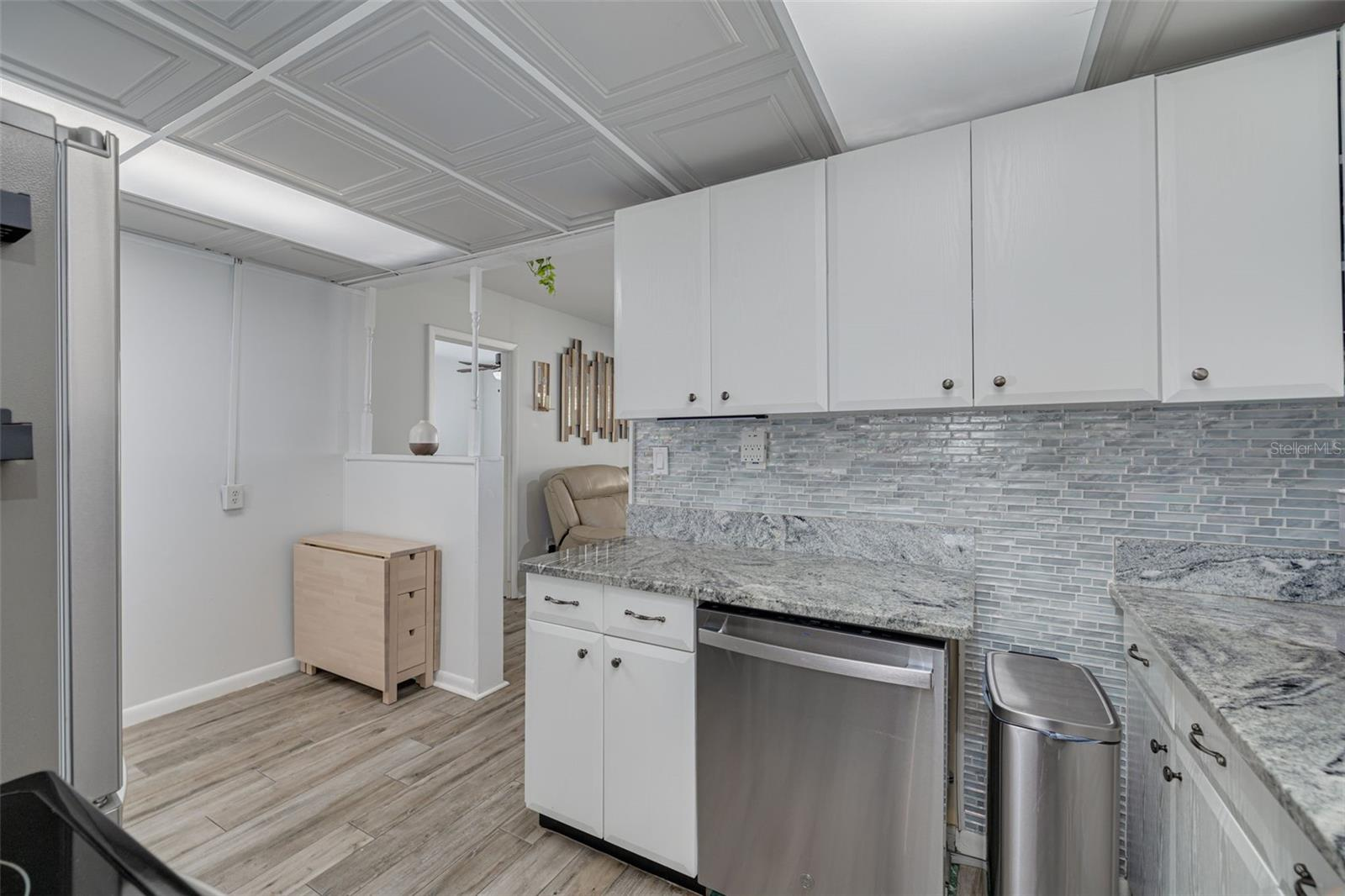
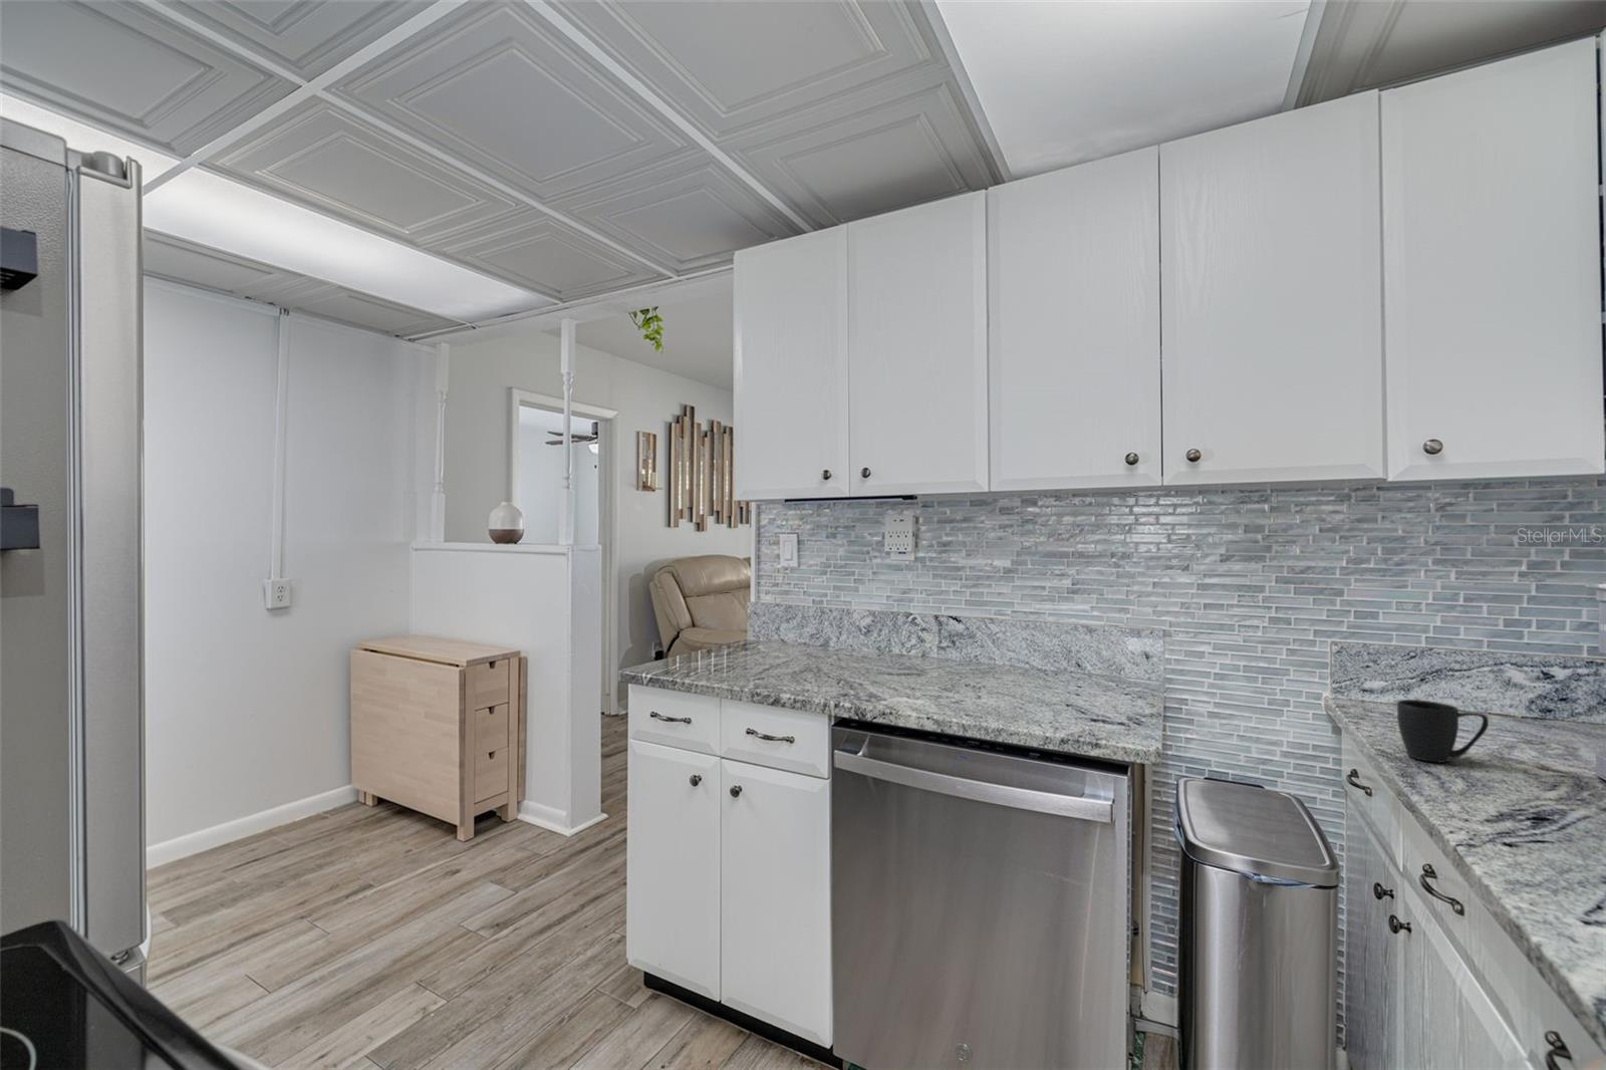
+ mug [1396,699,1489,764]
